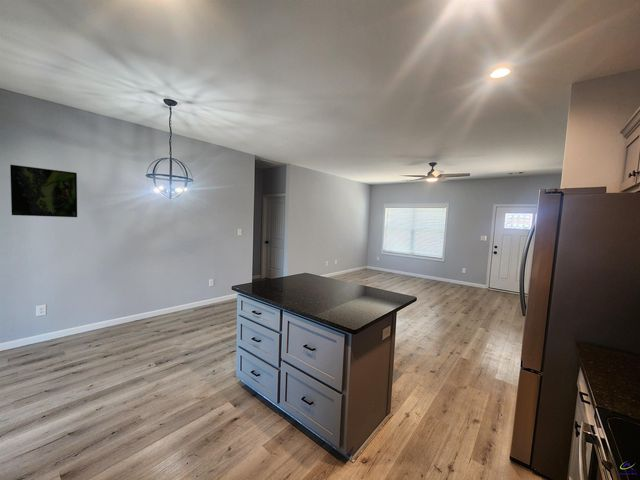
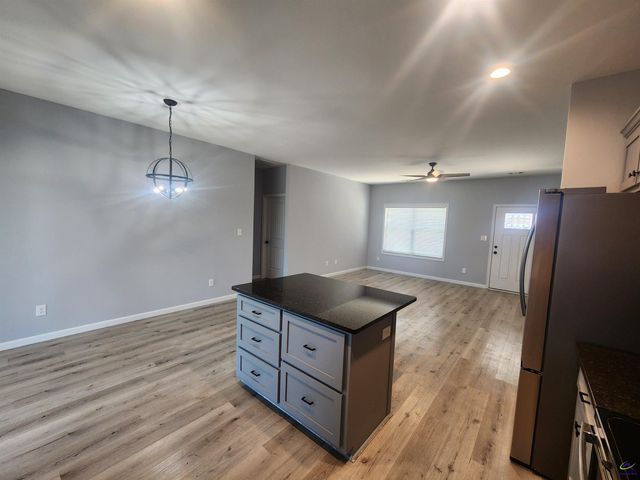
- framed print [9,164,78,218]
